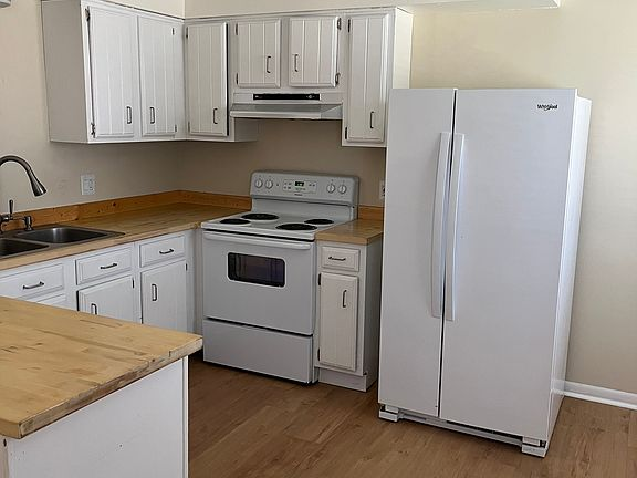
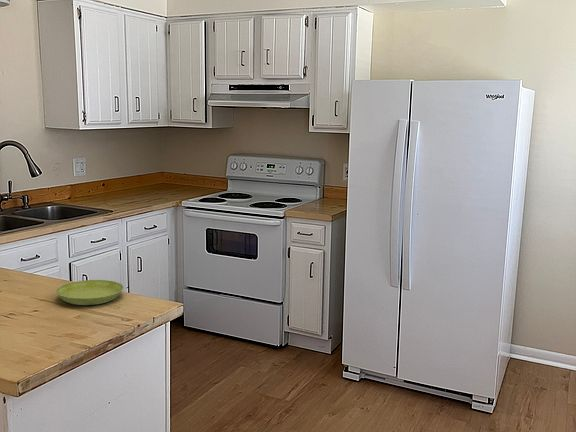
+ saucer [55,279,124,306]
